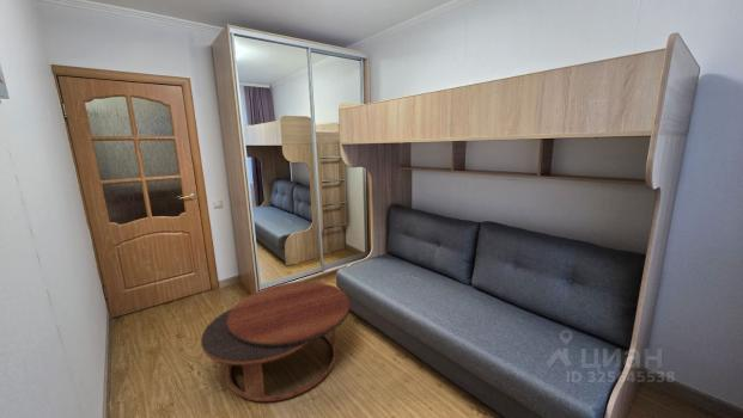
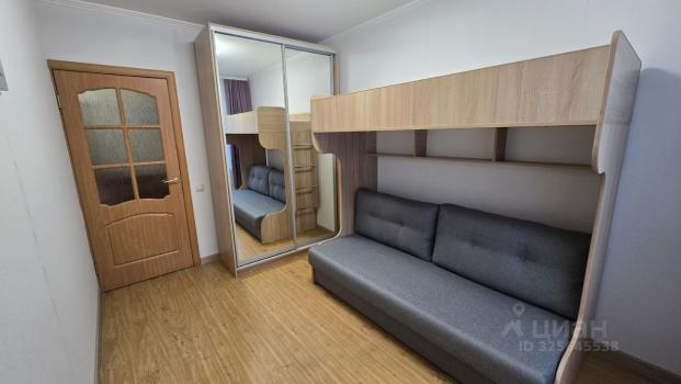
- coffee table [200,281,352,402]
